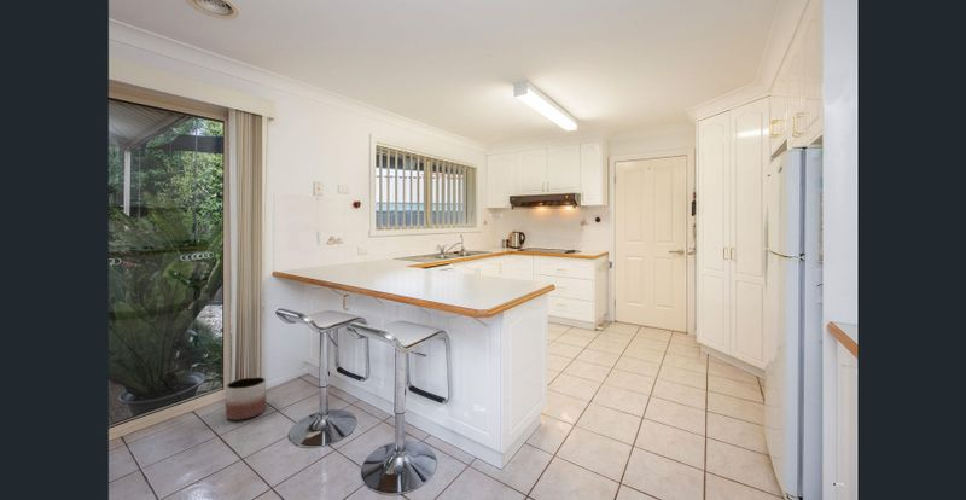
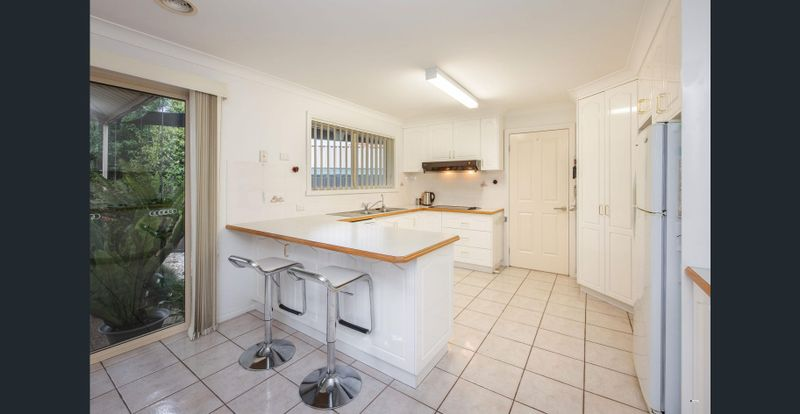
- planter [225,376,267,421]
